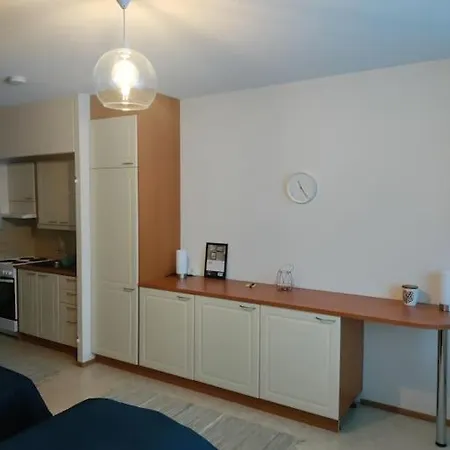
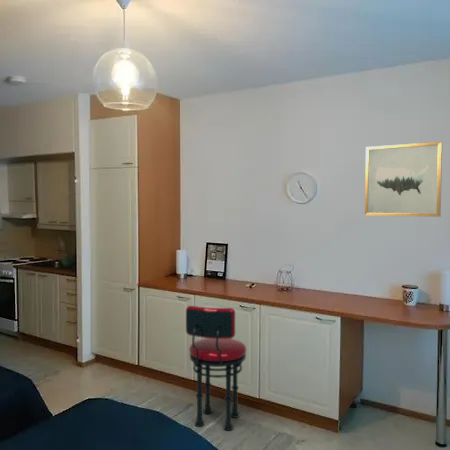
+ stool [185,305,248,432]
+ wall art [364,141,443,218]
